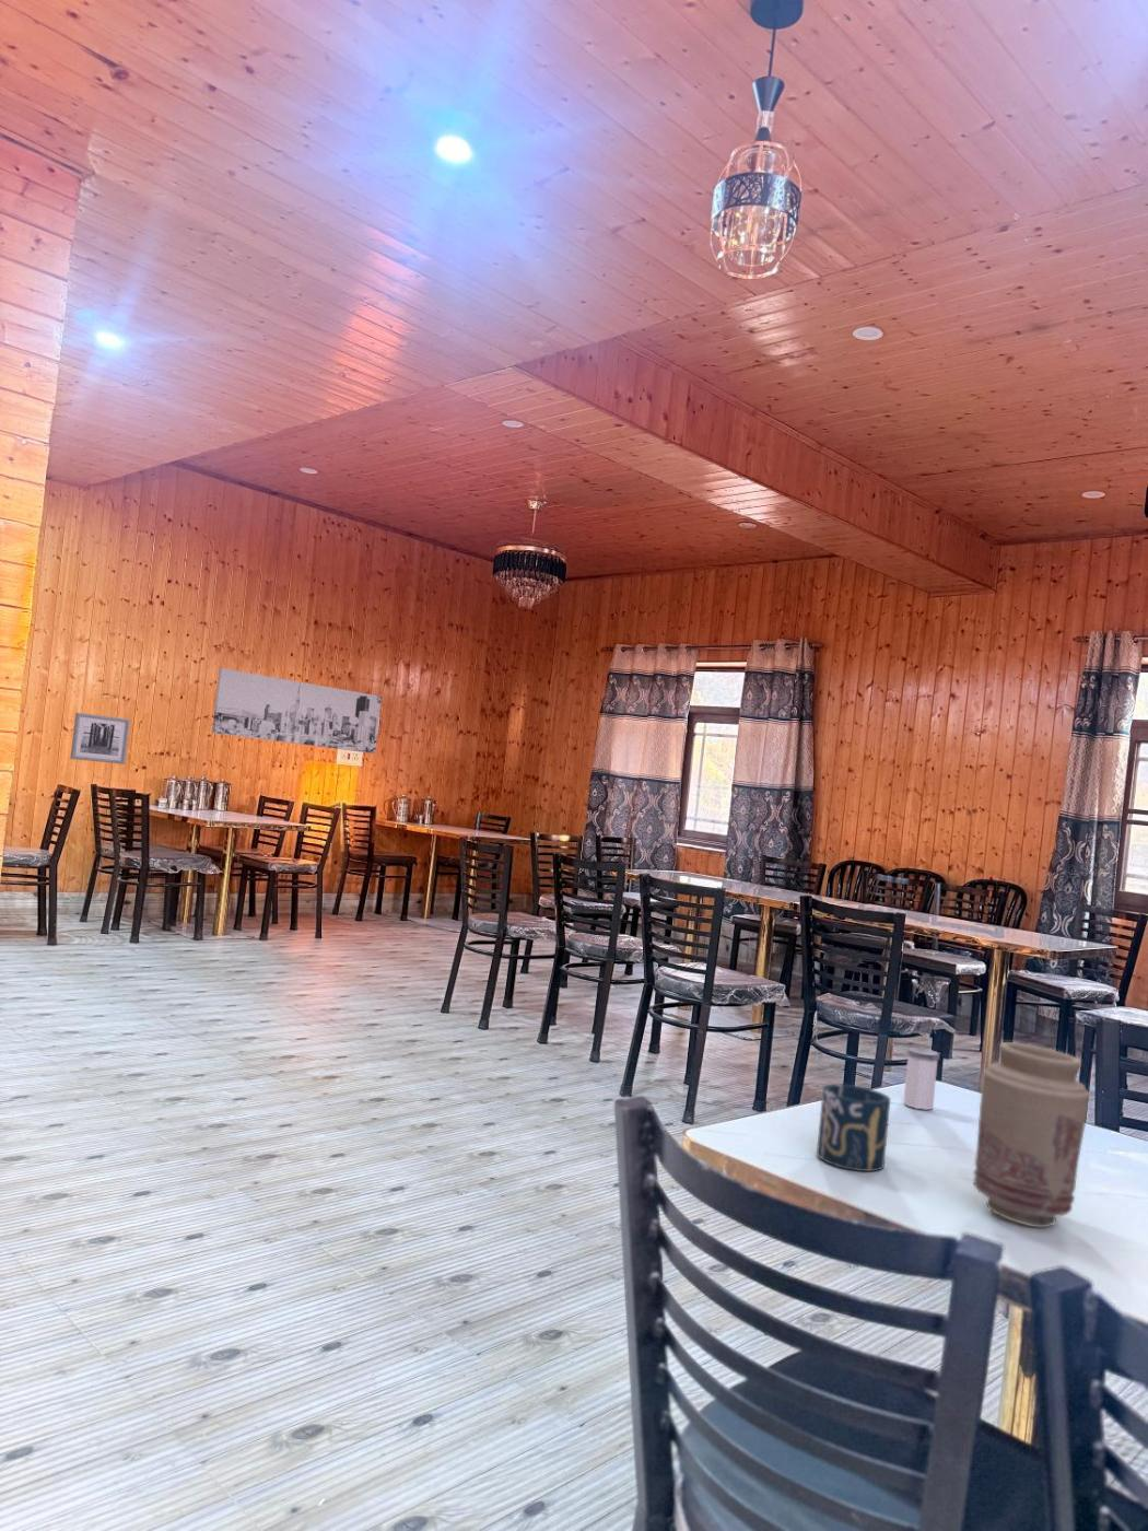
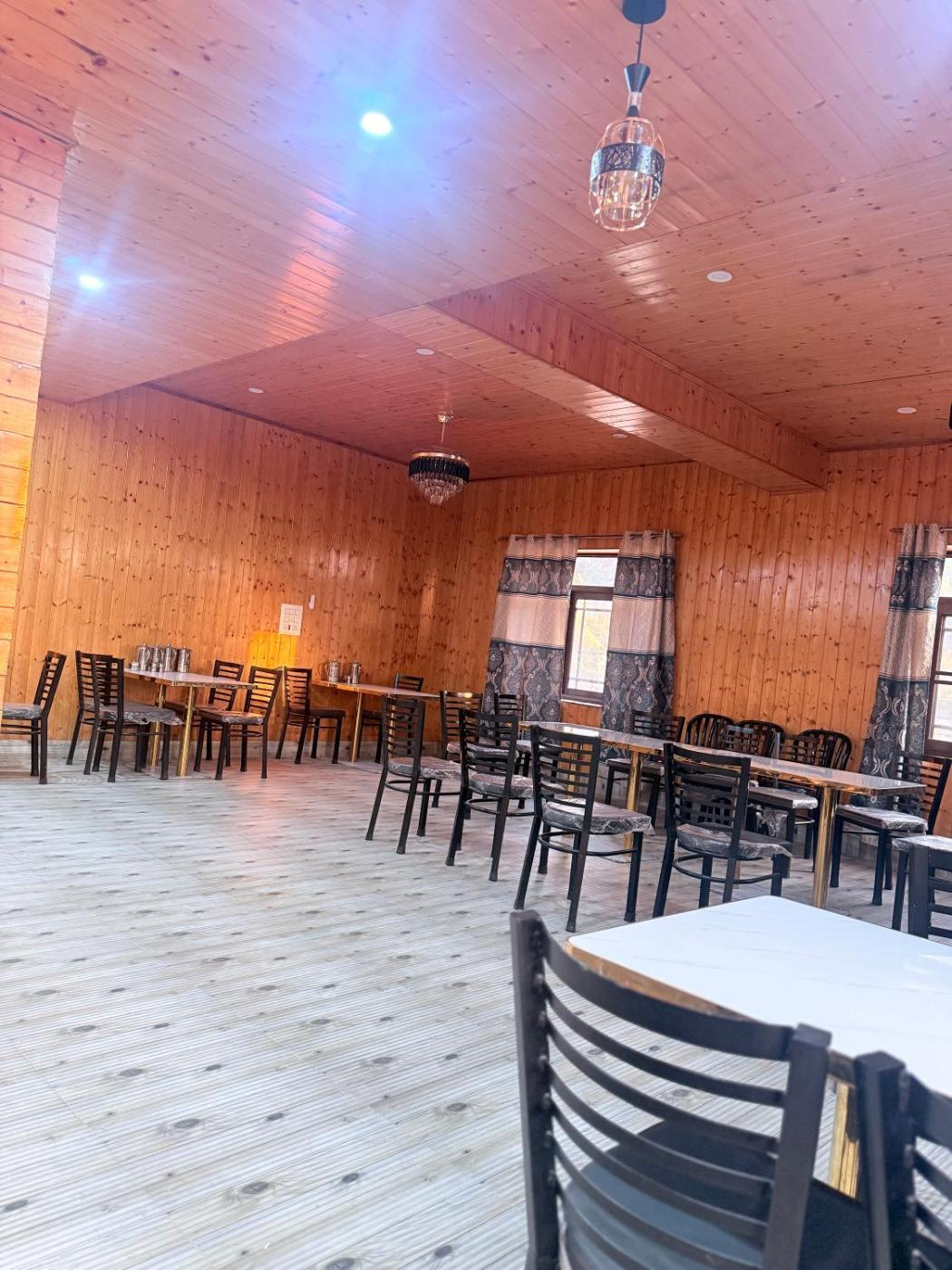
- wall art [69,712,131,766]
- cup [815,1083,891,1172]
- wall art [211,667,382,755]
- vase [972,1042,1091,1230]
- salt shaker [902,1046,941,1111]
